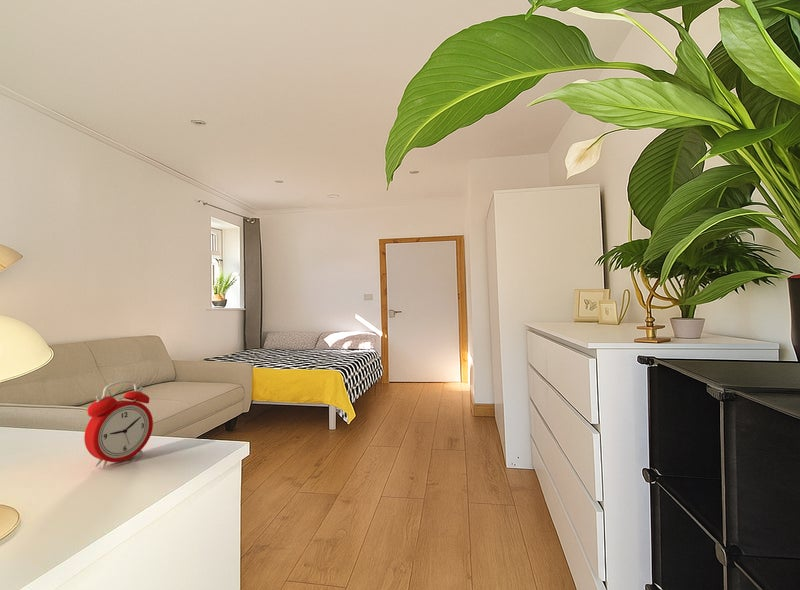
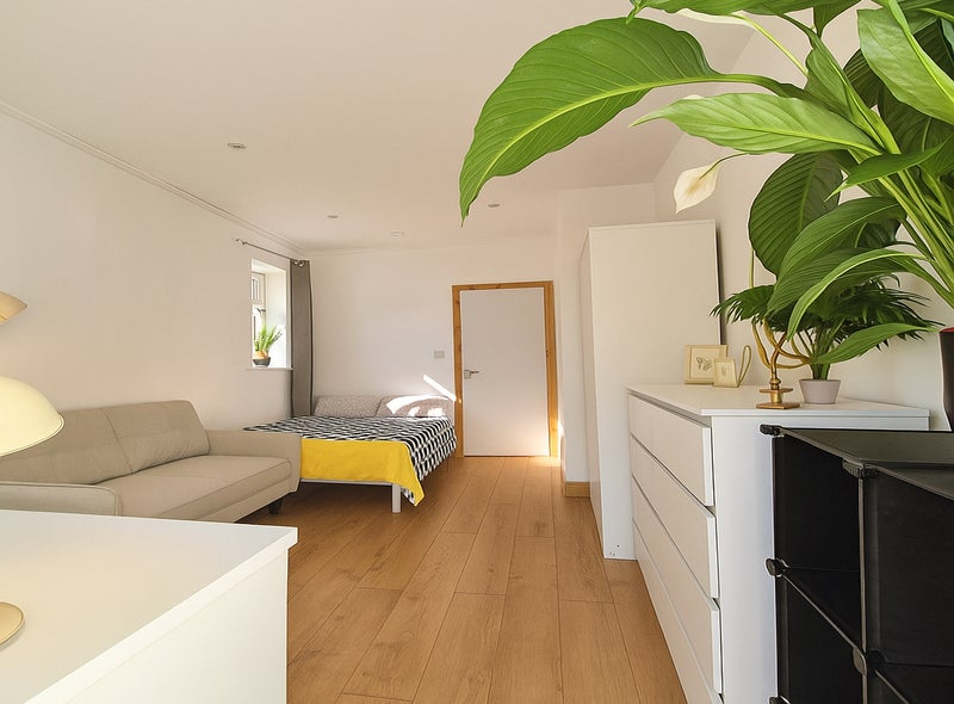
- alarm clock [83,380,154,469]
